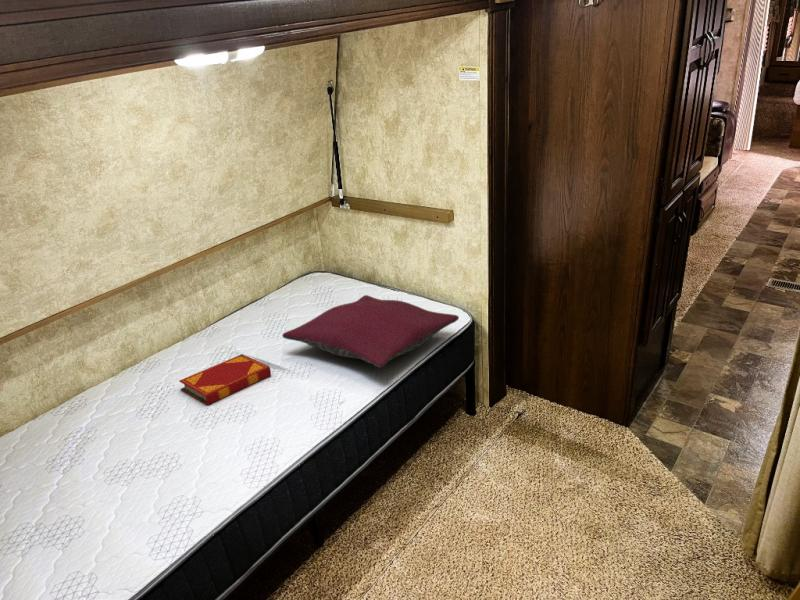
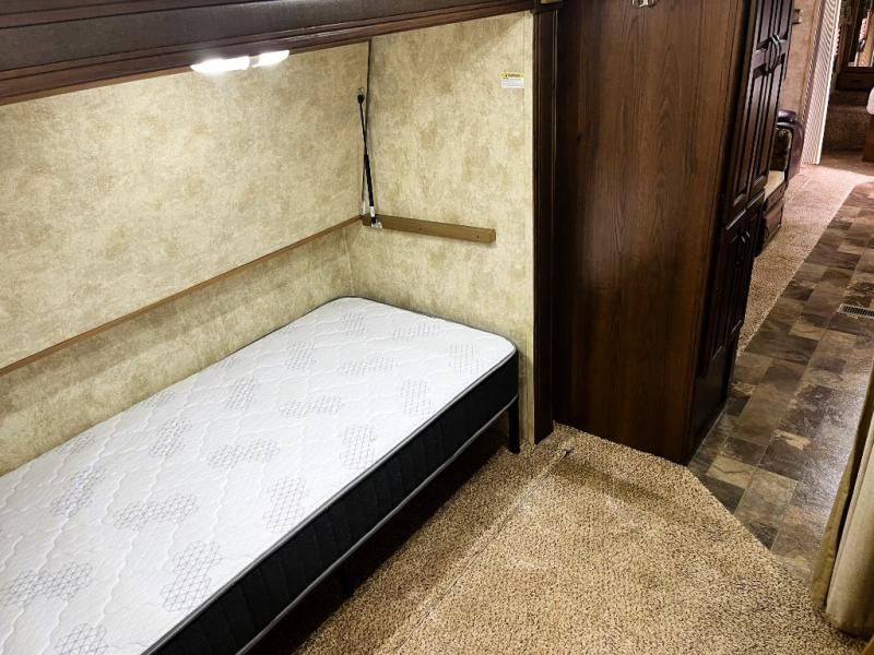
- hardback book [178,353,272,406]
- pillow [281,294,460,369]
